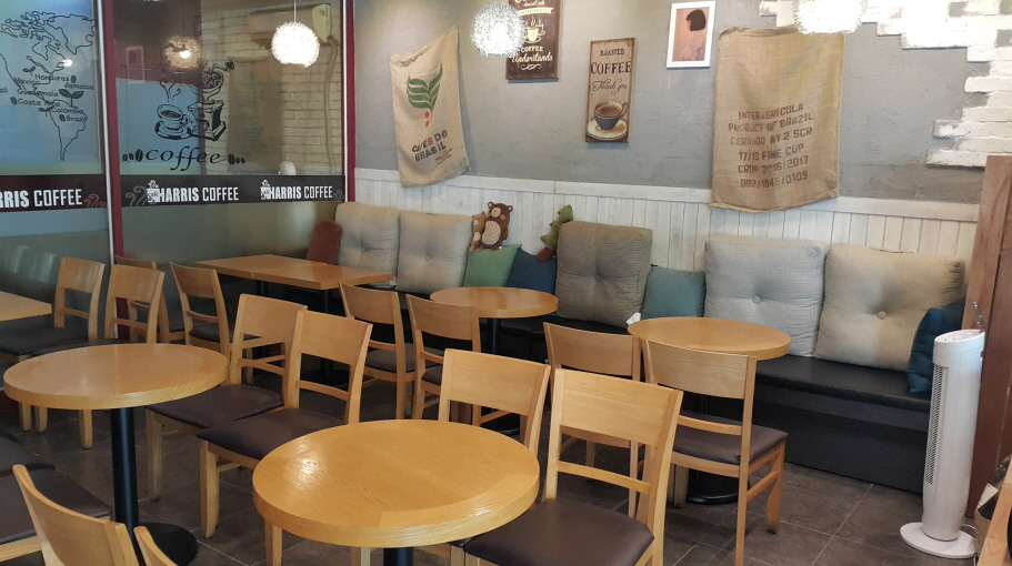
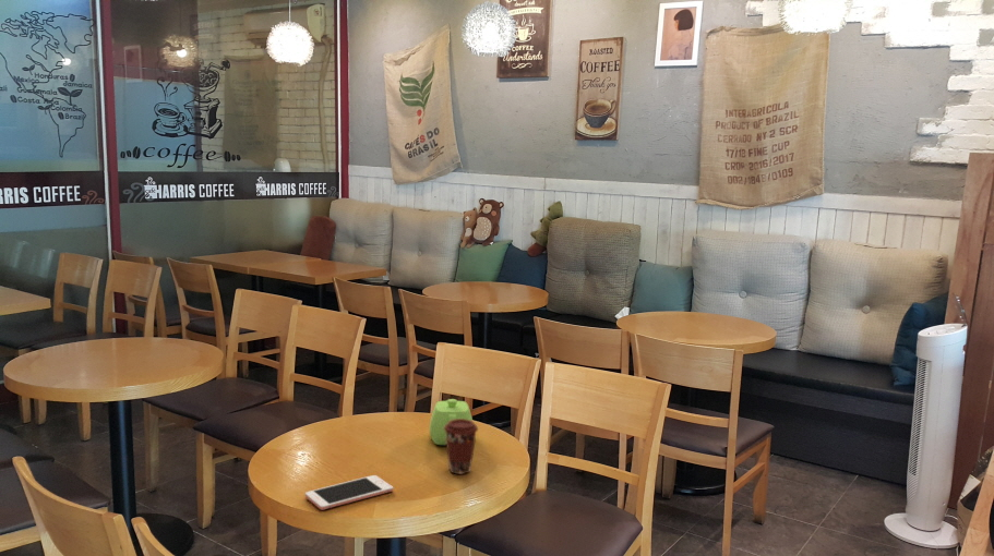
+ cell phone [304,474,394,511]
+ coffee cup [444,419,479,475]
+ teapot [429,398,474,446]
